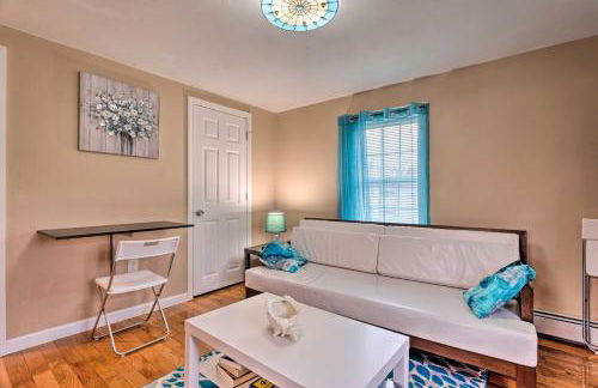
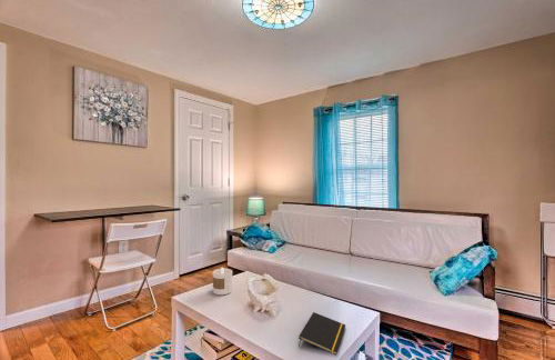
+ candle [212,267,233,296]
+ notepad [297,311,346,357]
